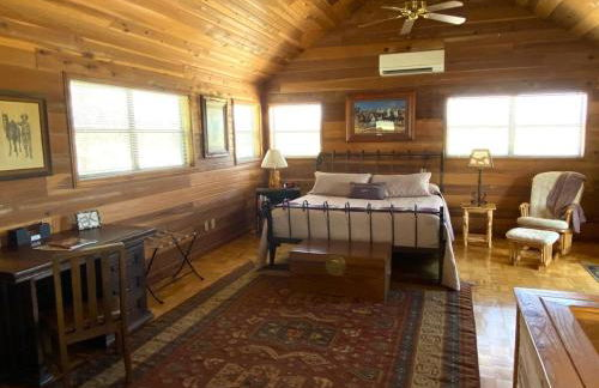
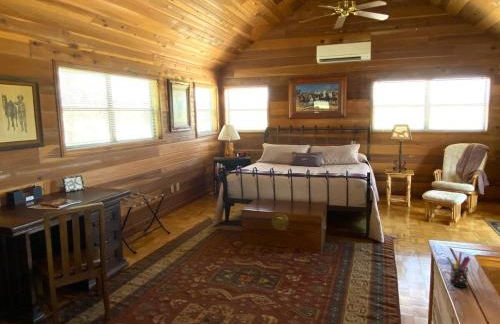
+ pen holder [446,251,471,289]
